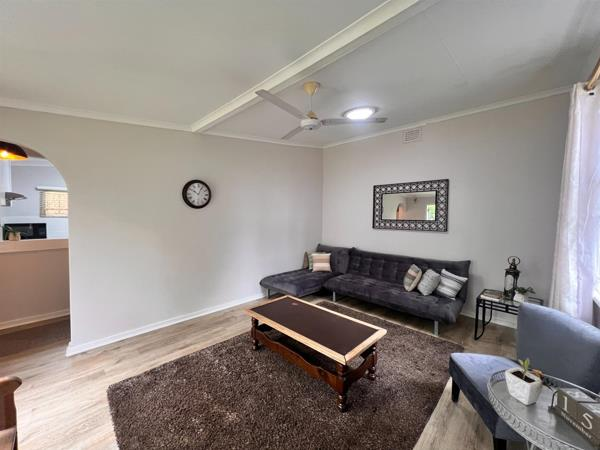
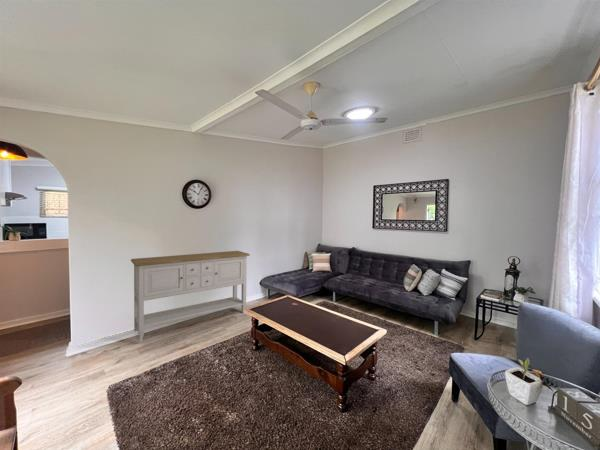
+ sideboard [130,250,251,343]
